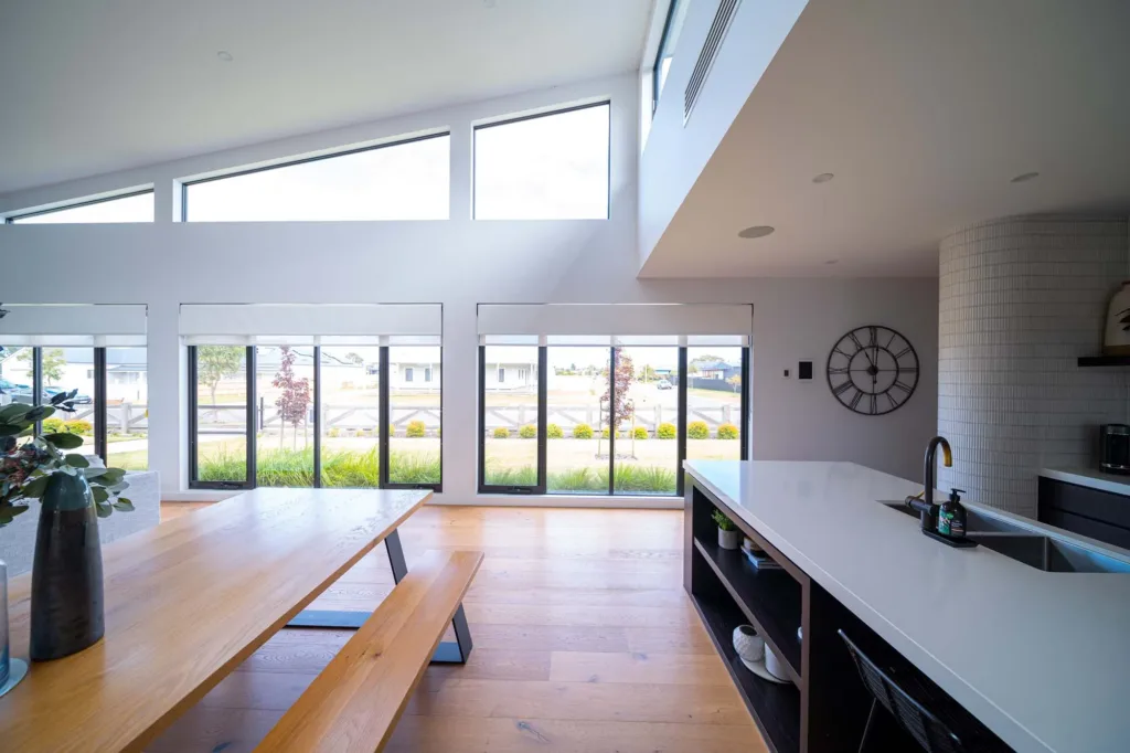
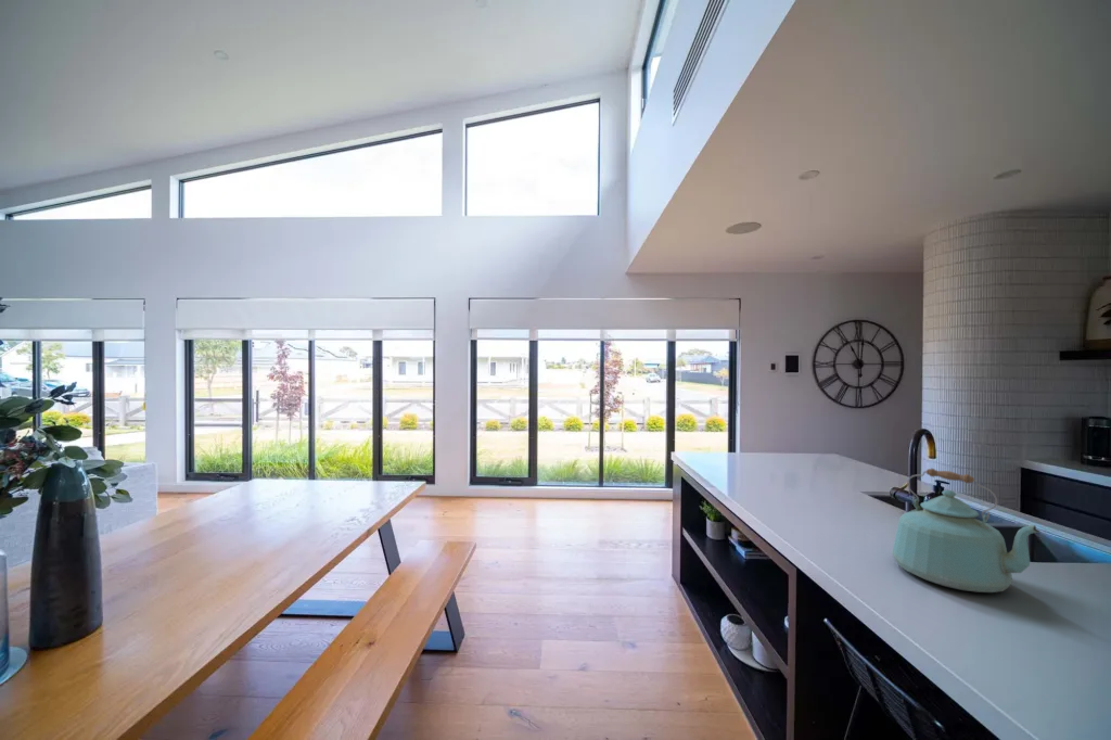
+ kettle [891,468,1040,594]
